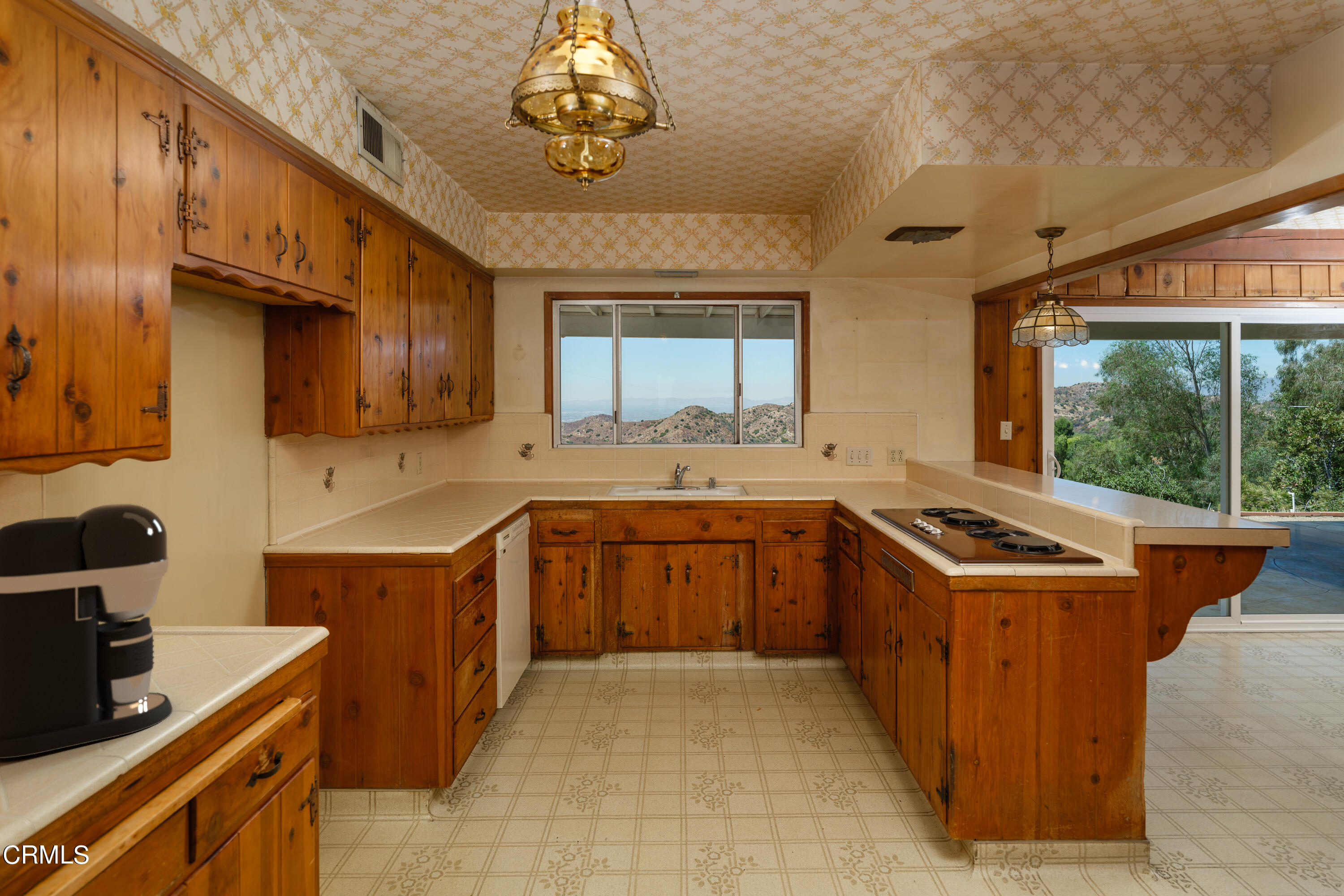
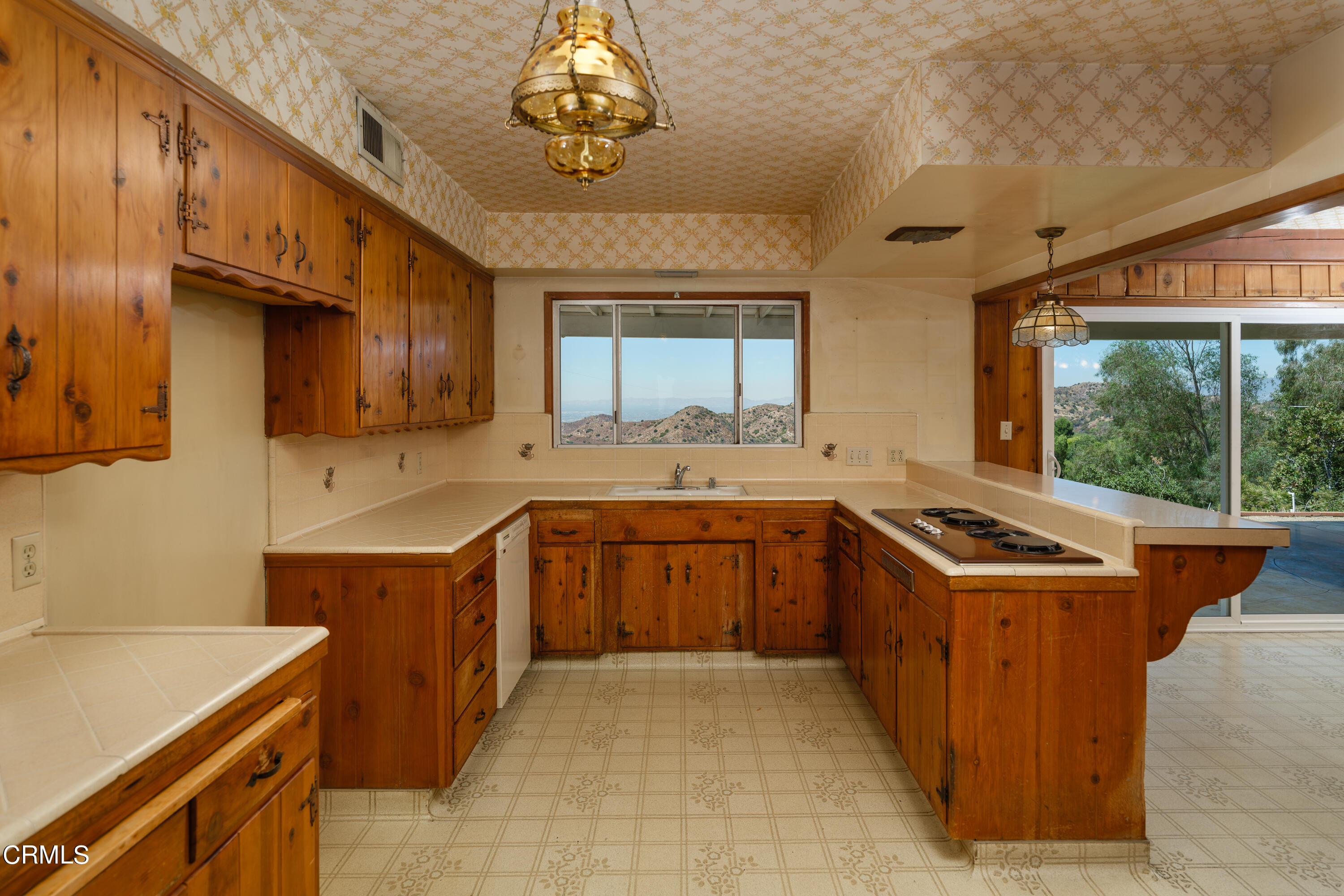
- coffee maker [0,504,173,759]
